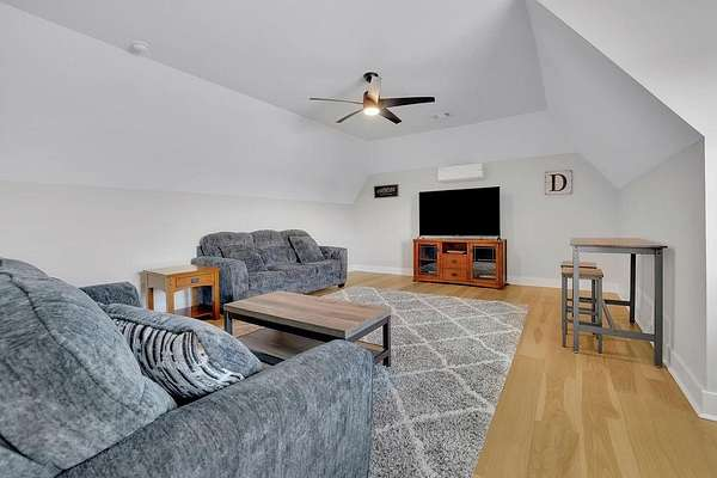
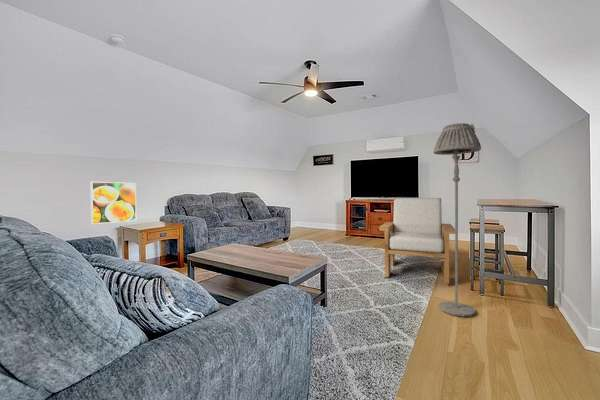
+ armchair [378,197,455,285]
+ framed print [90,181,137,225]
+ floor lamp [432,122,482,318]
